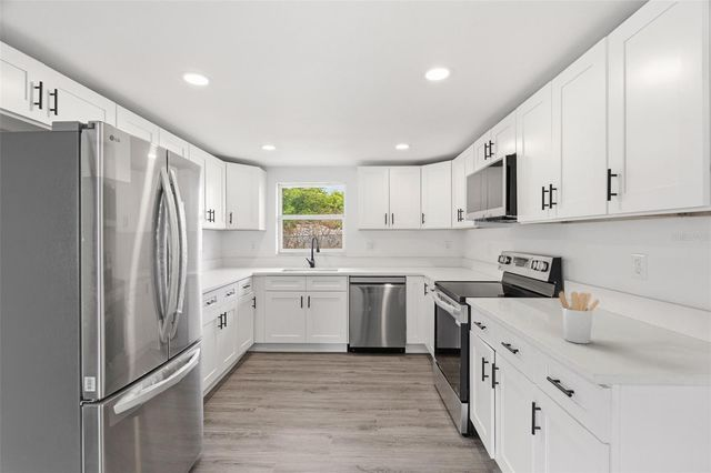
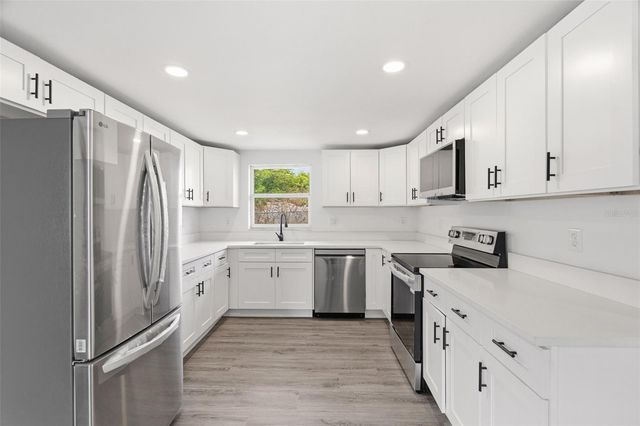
- utensil holder [558,290,600,344]
